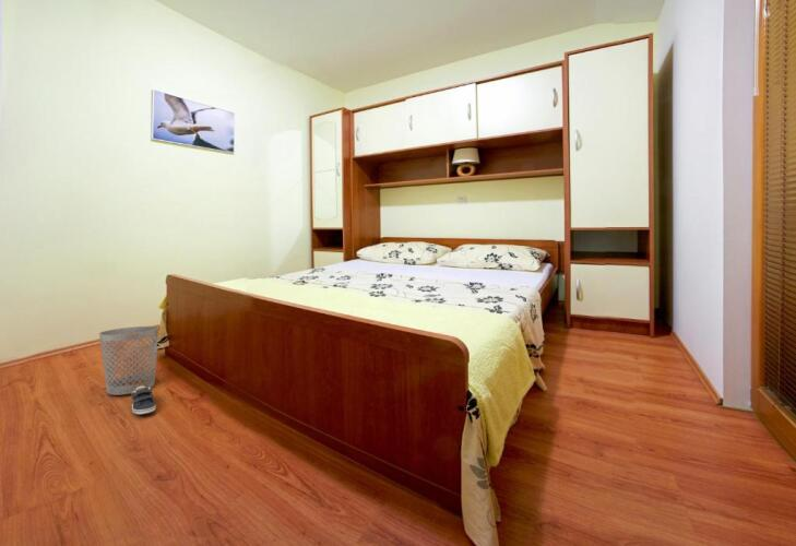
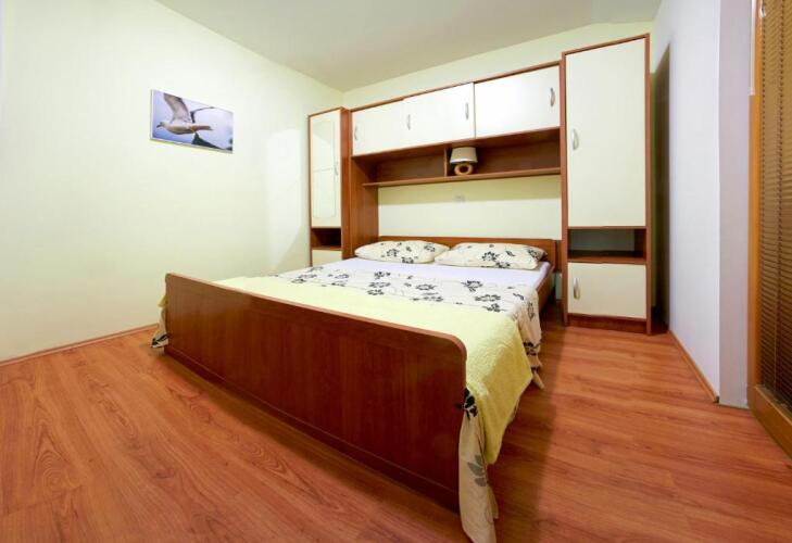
- wastebasket [98,325,159,396]
- sneaker [130,385,157,415]
